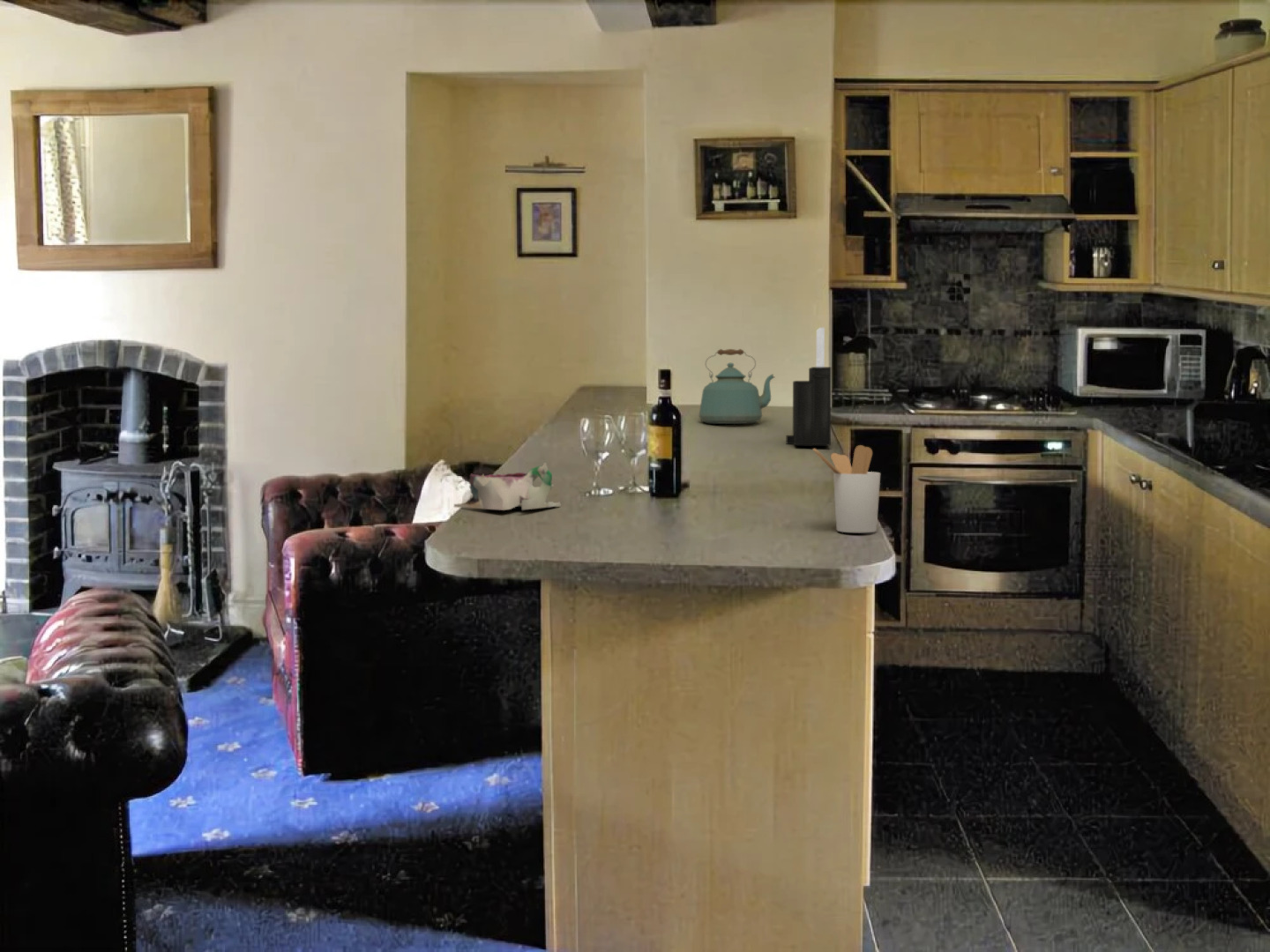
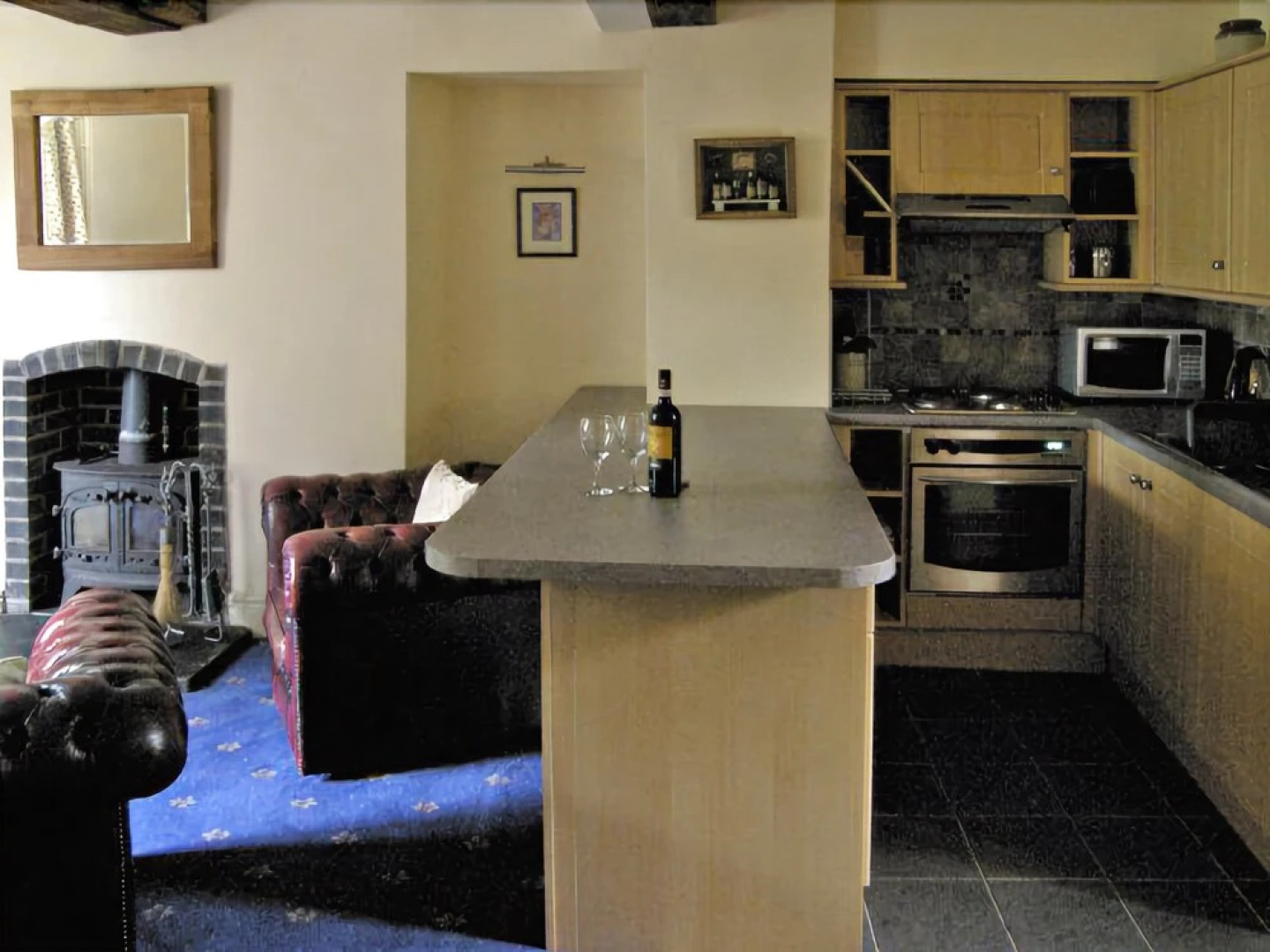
- knife block [786,327,832,446]
- kettle [698,348,776,425]
- cup and saucer [453,462,562,511]
- utensil holder [811,444,881,533]
